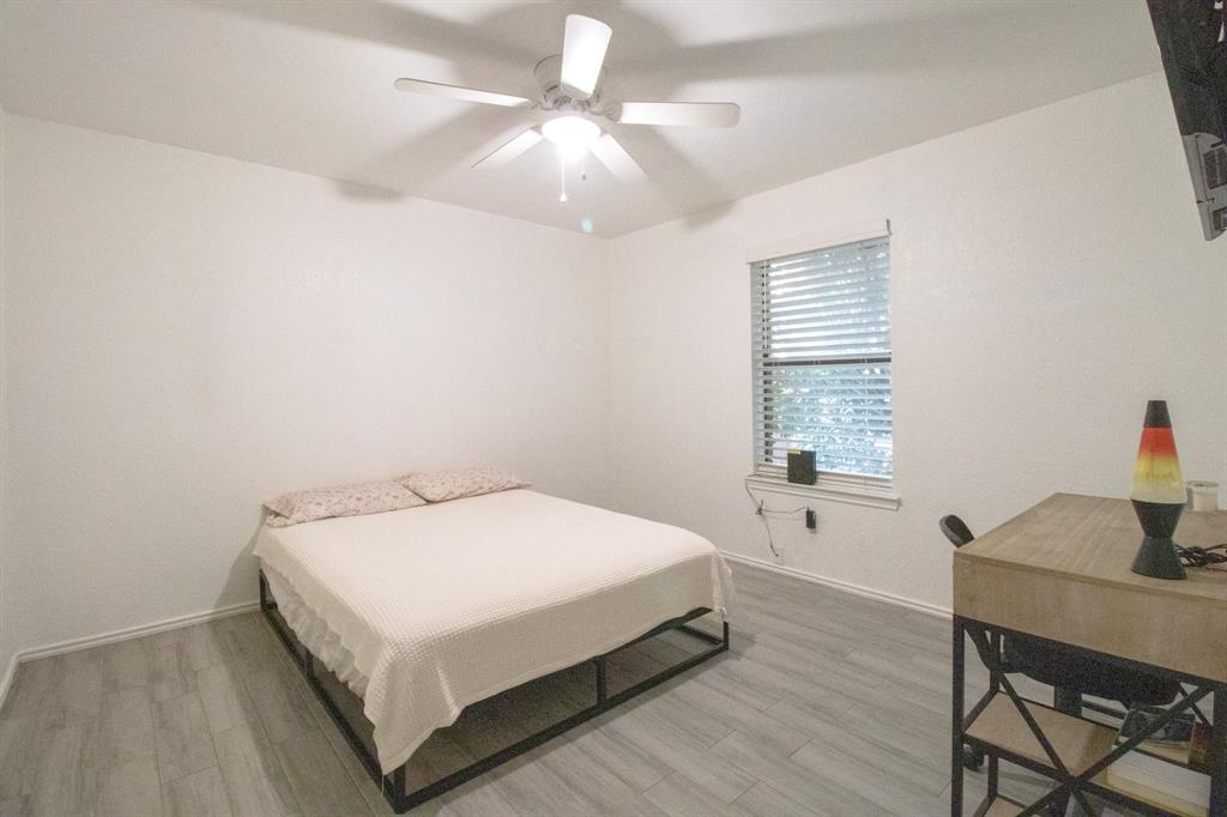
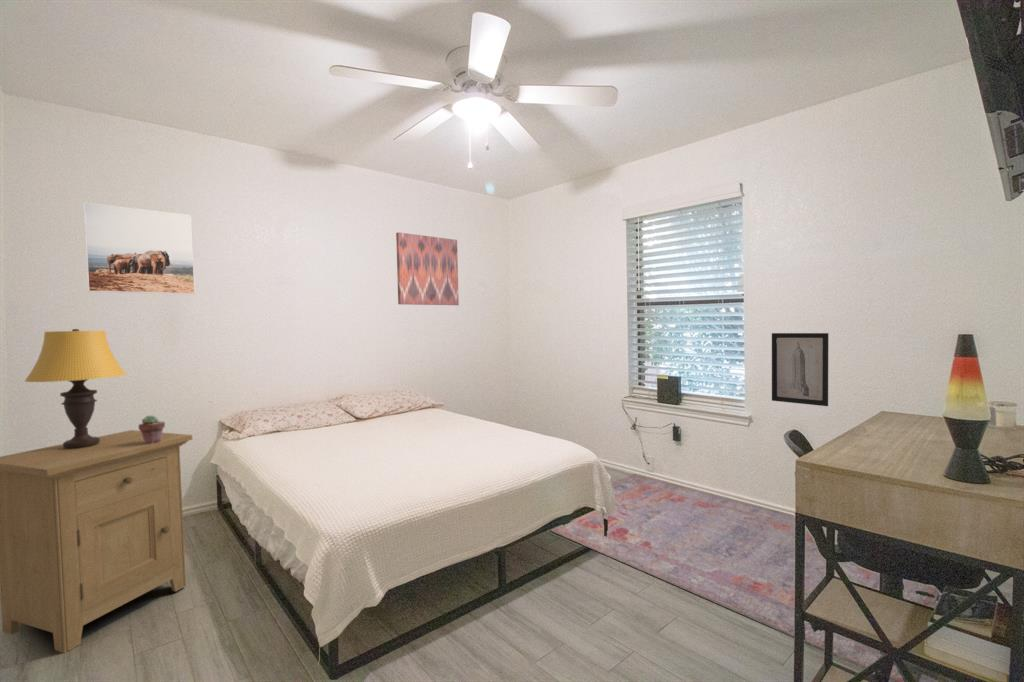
+ nightstand [0,429,193,654]
+ potted succulent [138,414,166,444]
+ wall art [395,231,460,306]
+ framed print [83,201,196,295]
+ wall art [771,332,830,407]
+ table lamp [24,328,127,448]
+ rug [549,473,940,682]
